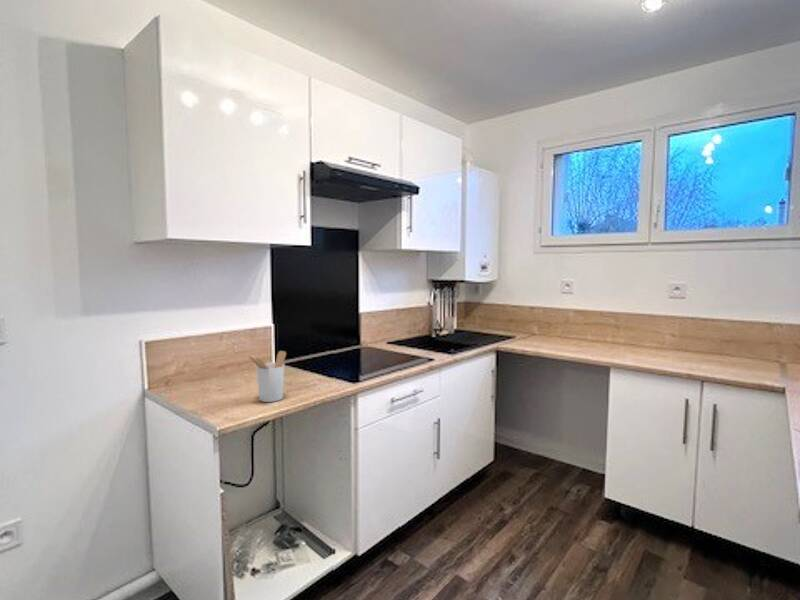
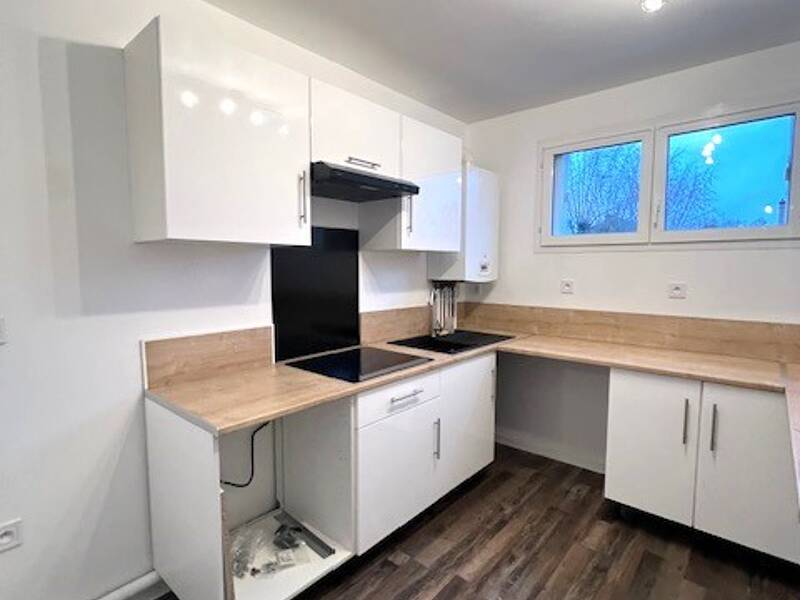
- utensil holder [246,350,287,403]
